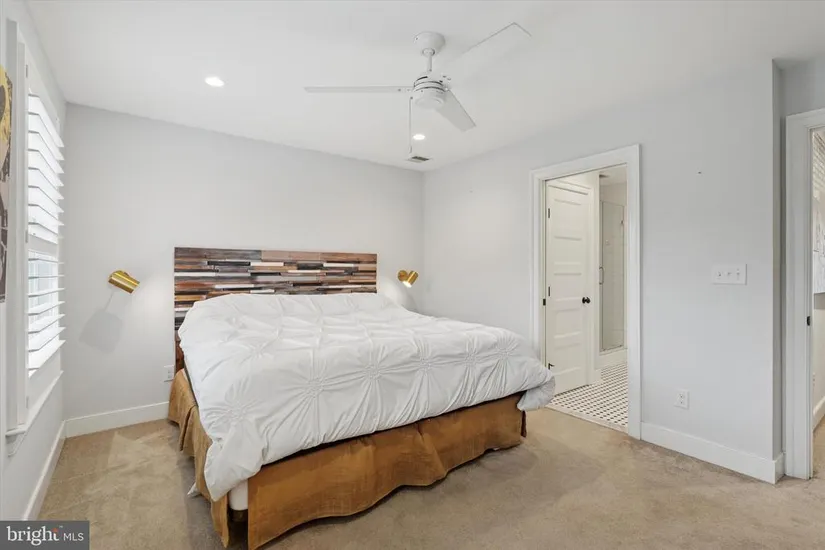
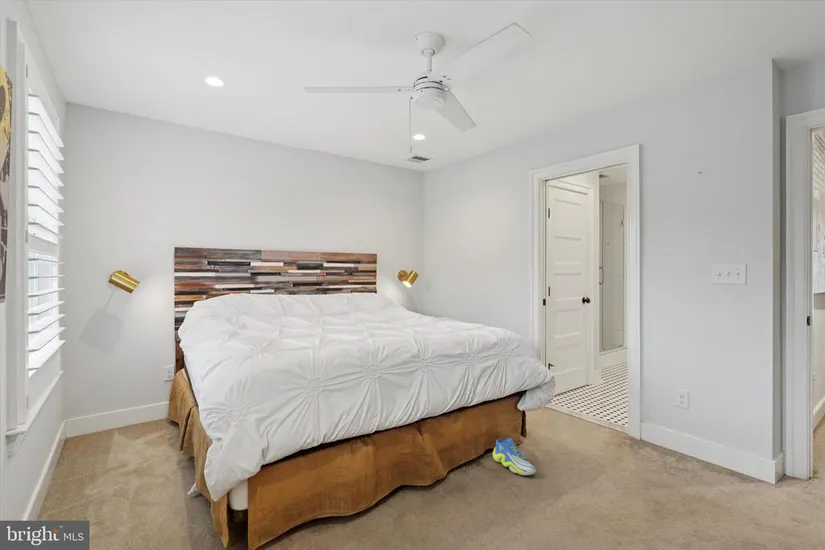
+ sneaker [492,437,537,476]
